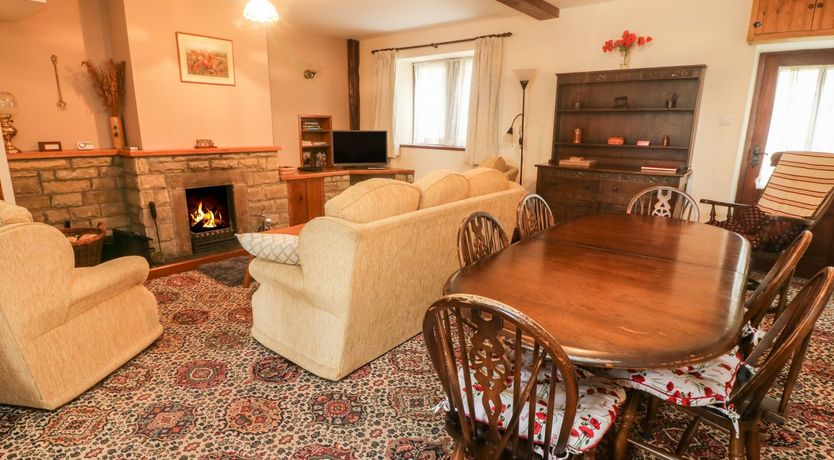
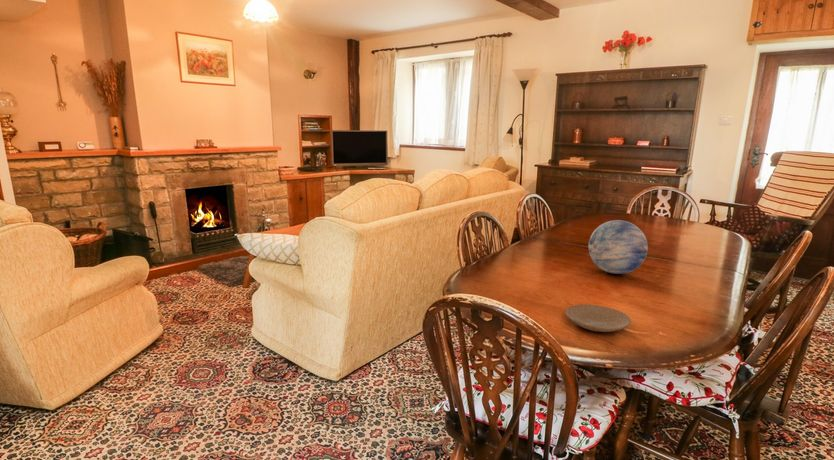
+ plate [565,304,632,333]
+ decorative orb [588,219,649,275]
